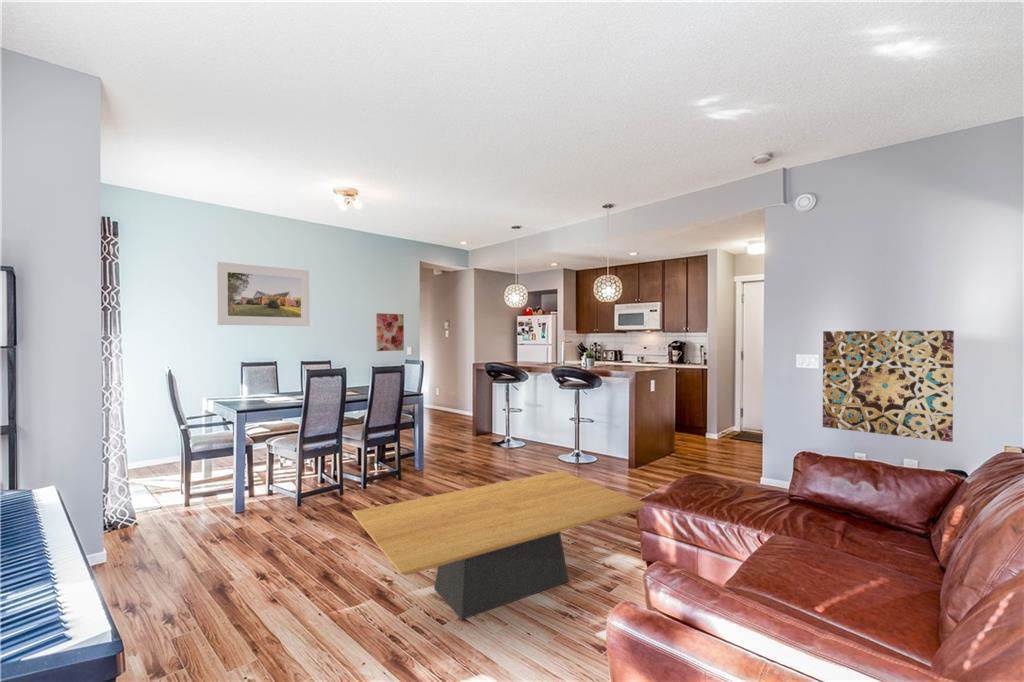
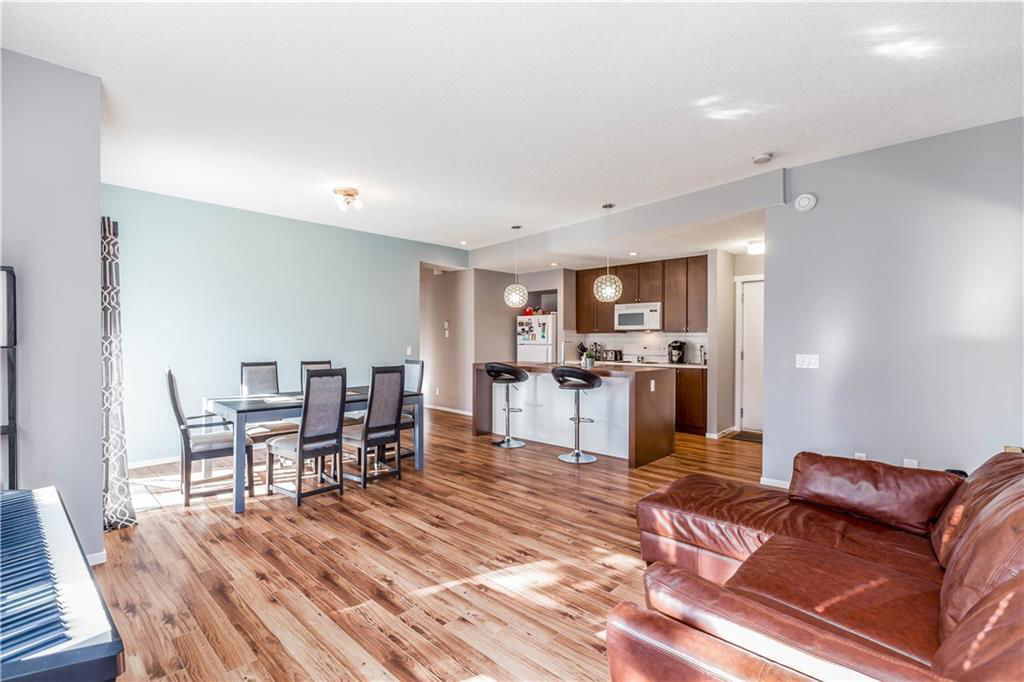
- wall art [375,312,405,352]
- wall art [822,329,955,443]
- coffee table [351,470,646,621]
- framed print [216,261,311,327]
